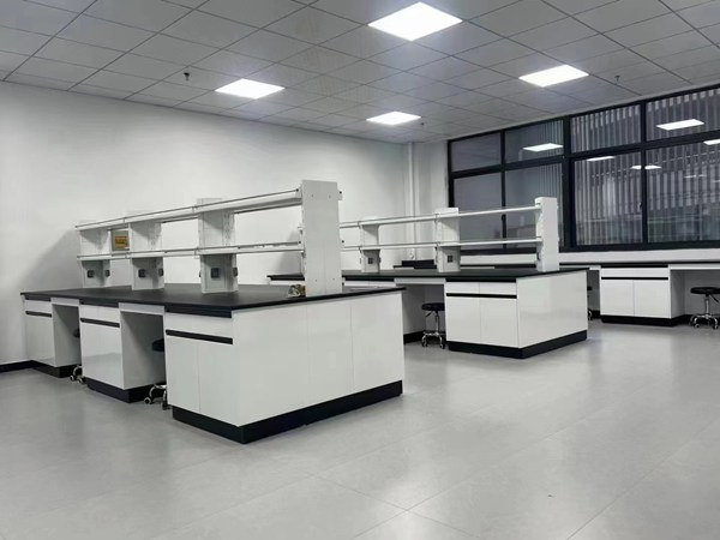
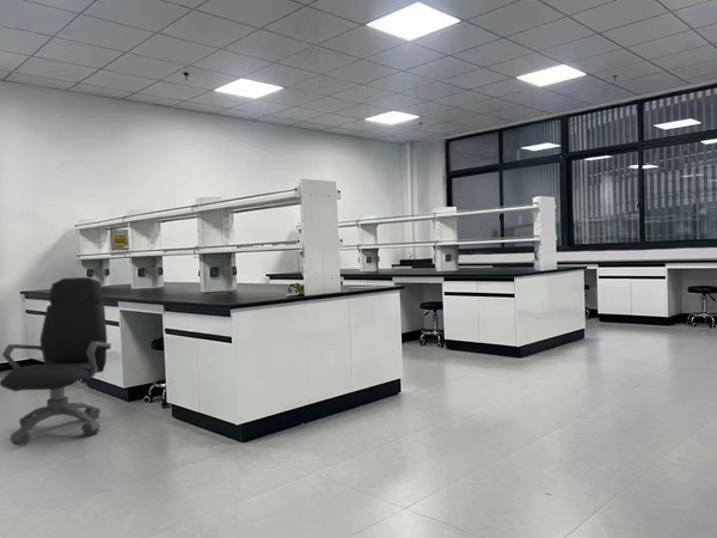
+ office chair [0,276,112,447]
